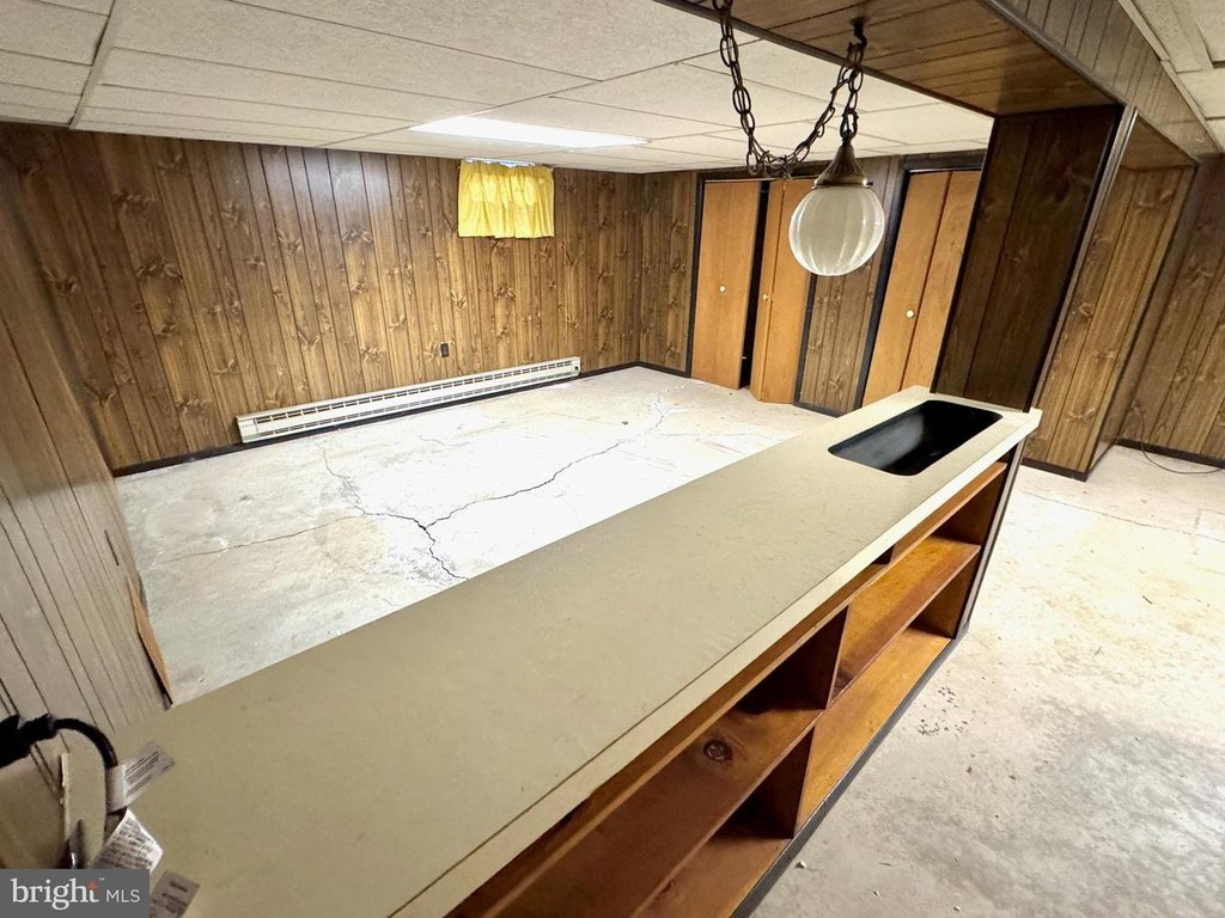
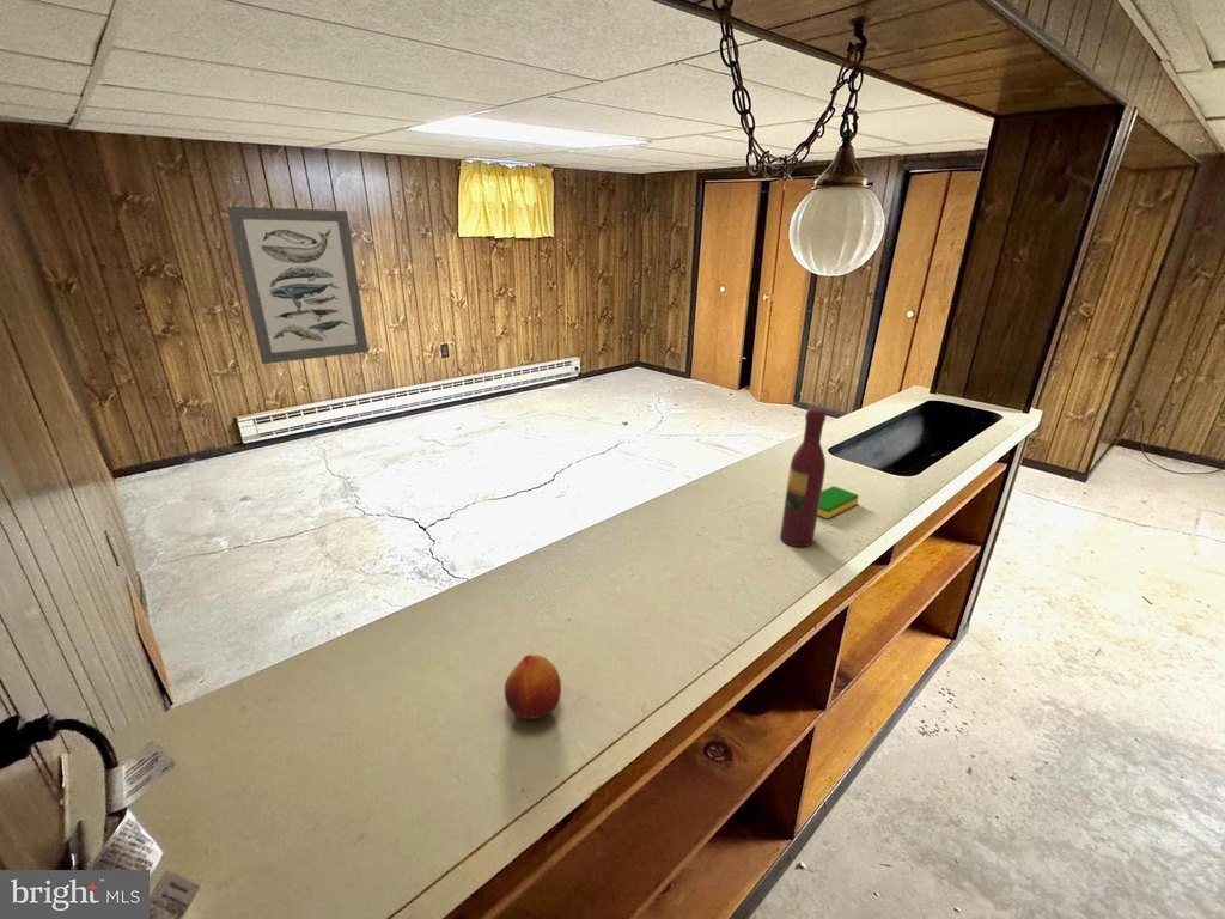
+ fruit [504,653,562,720]
+ wall art [226,206,370,365]
+ dish sponge [817,485,860,519]
+ wine bottle [779,407,827,548]
